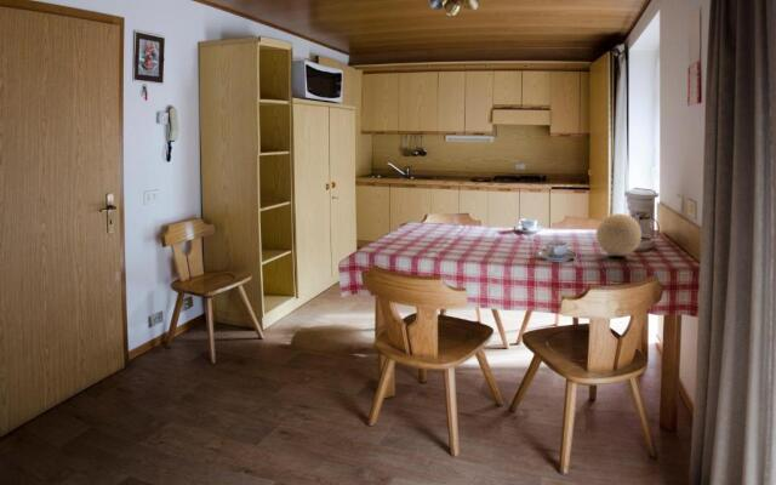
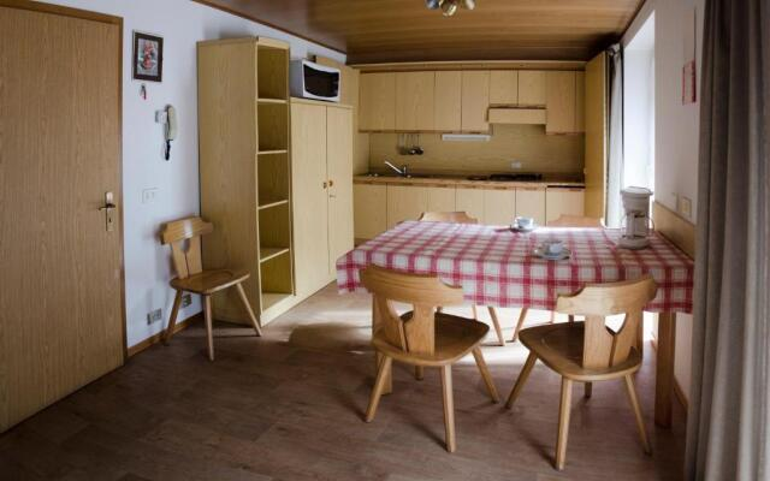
- decorative orb [594,212,643,257]
